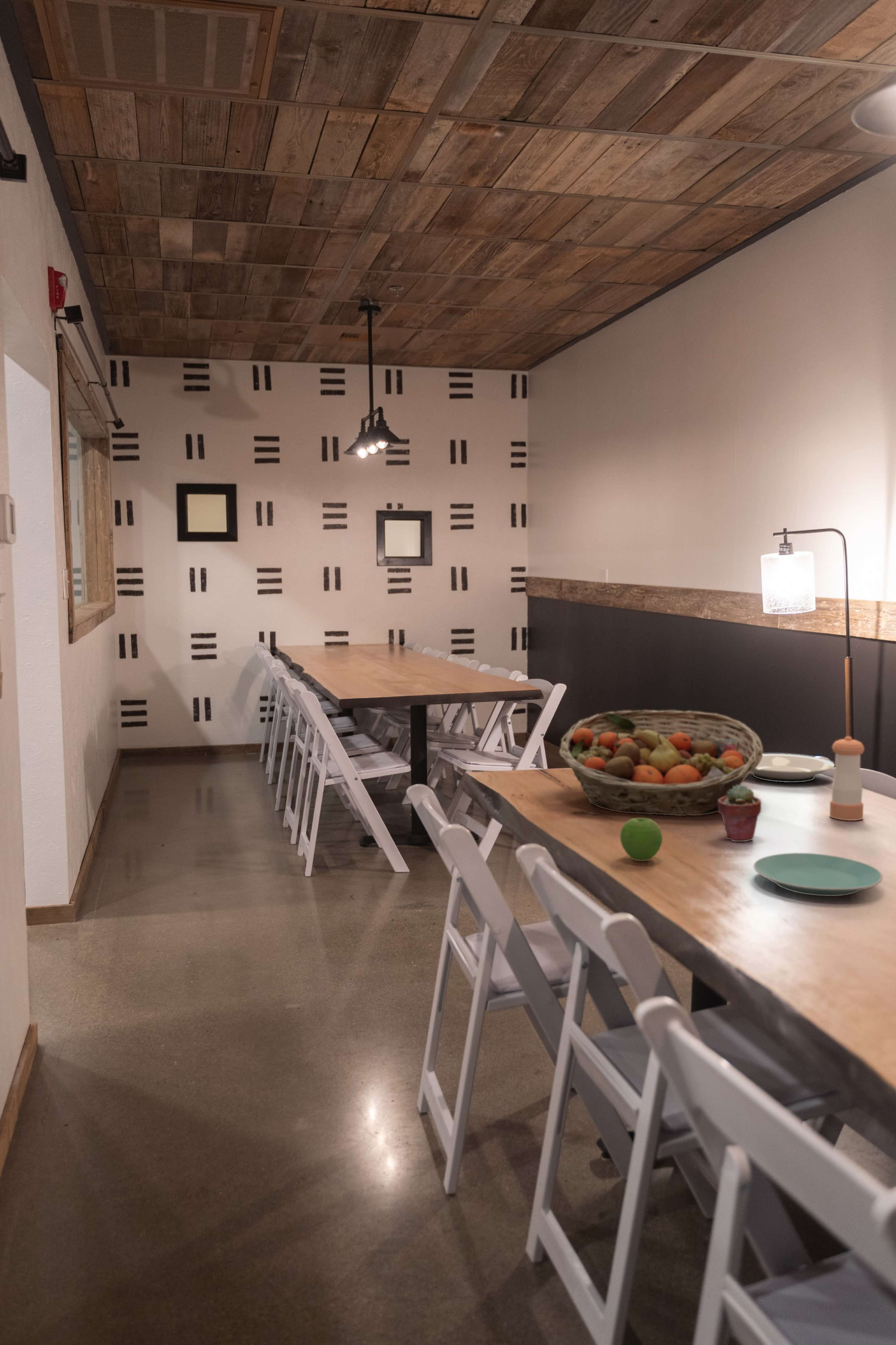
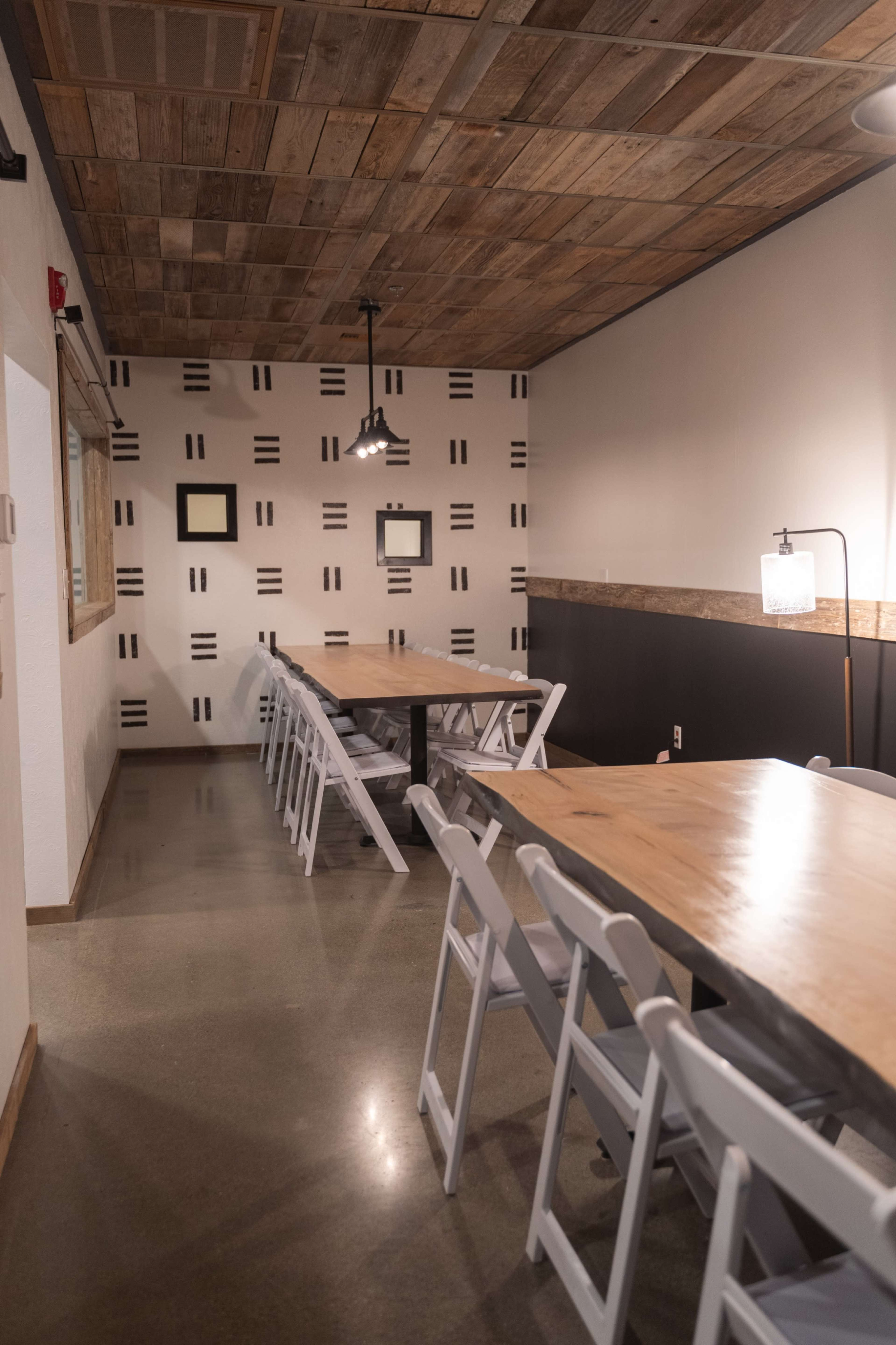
- plate [751,753,835,783]
- pepper shaker [829,736,865,821]
- potted succulent [717,784,762,842]
- fruit basket [559,710,764,816]
- fruit [620,817,663,861]
- plate [753,853,883,896]
